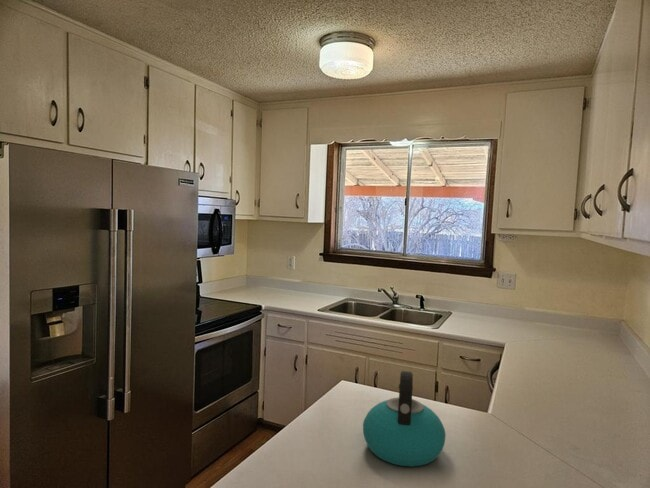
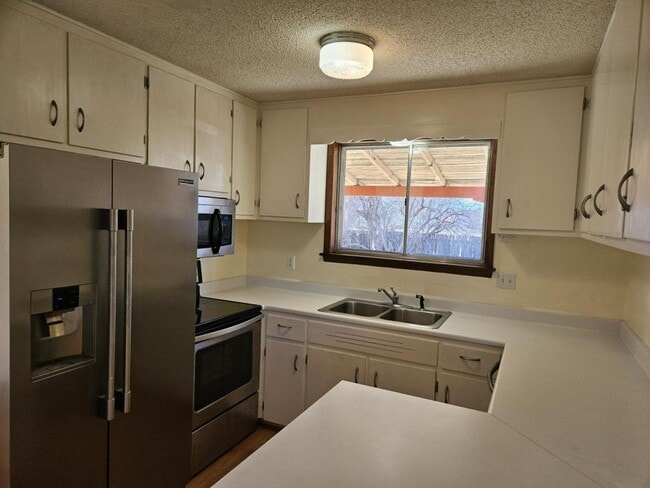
- kettle [362,370,447,468]
